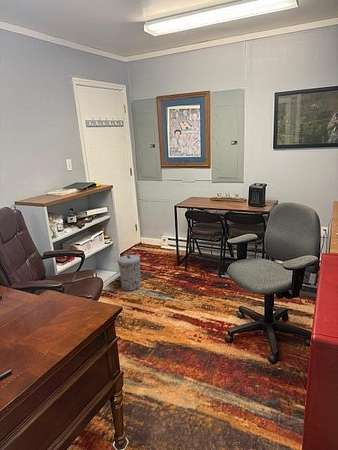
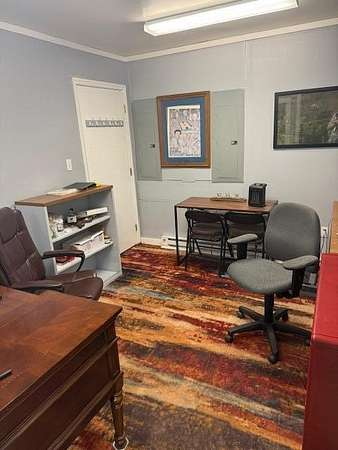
- trash can [117,254,142,292]
